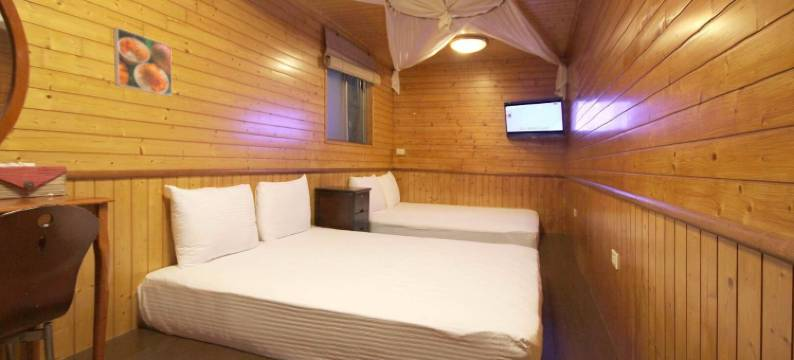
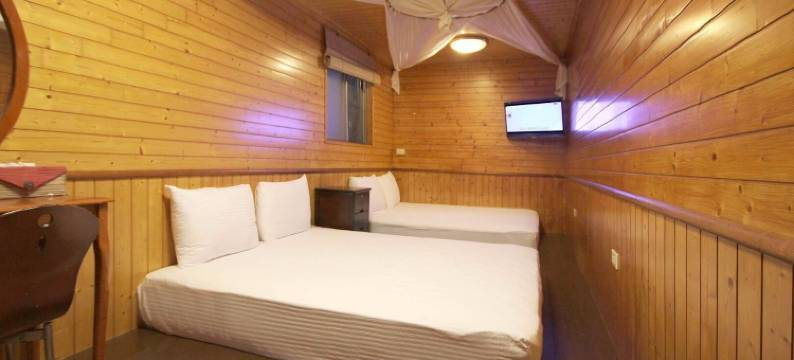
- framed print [112,26,173,97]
